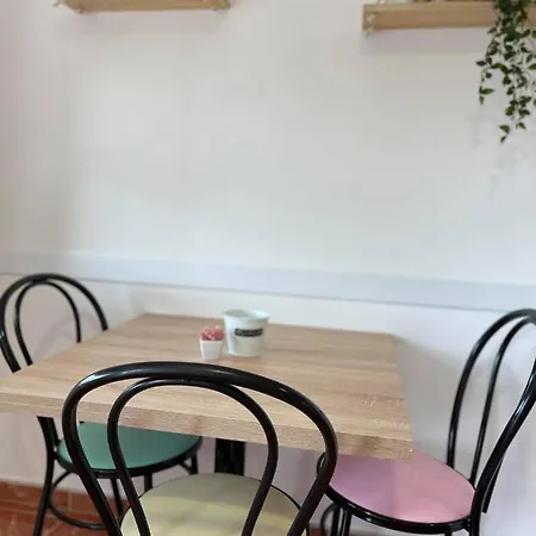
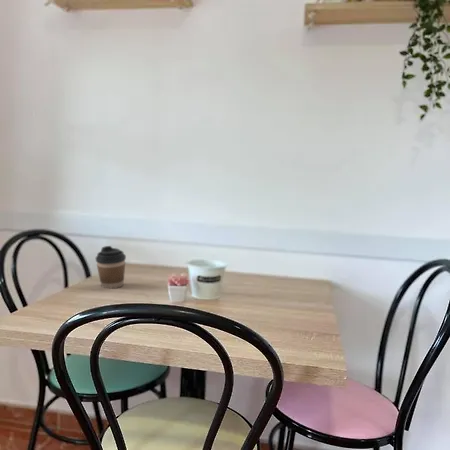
+ coffee cup [95,245,127,289]
